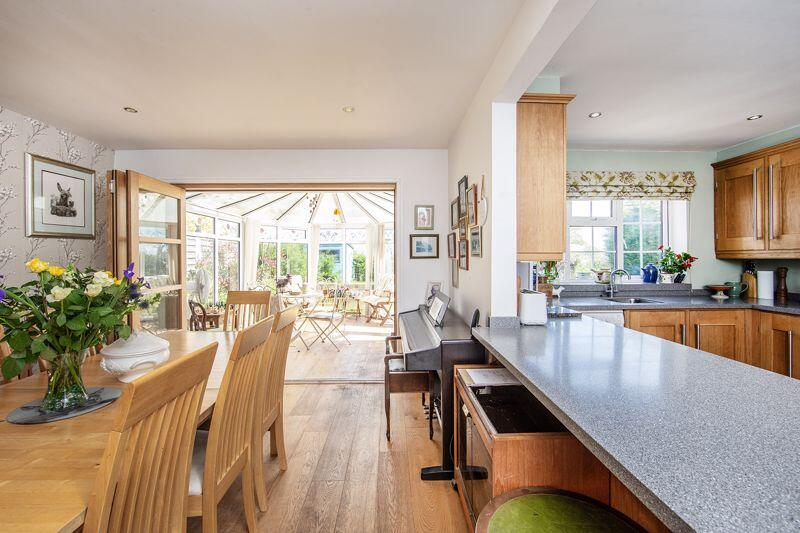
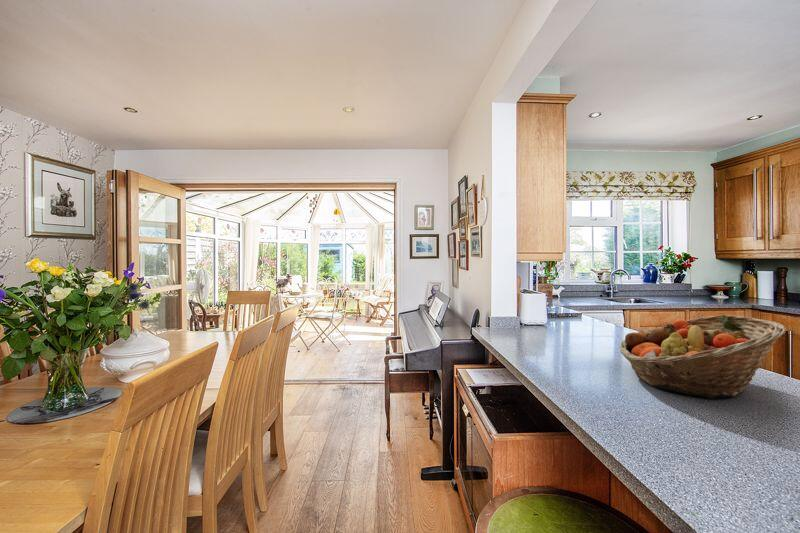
+ fruit basket [618,314,787,399]
